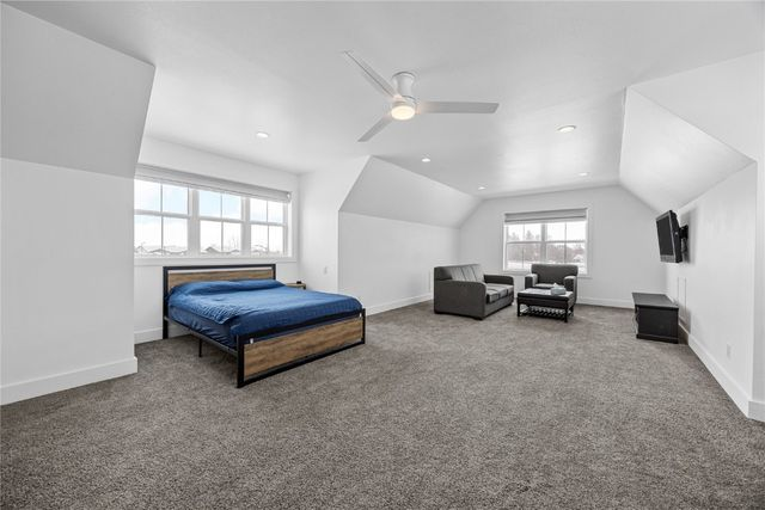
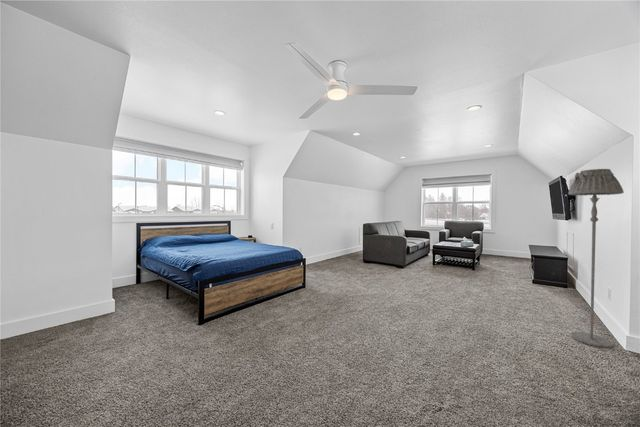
+ floor lamp [567,168,625,349]
